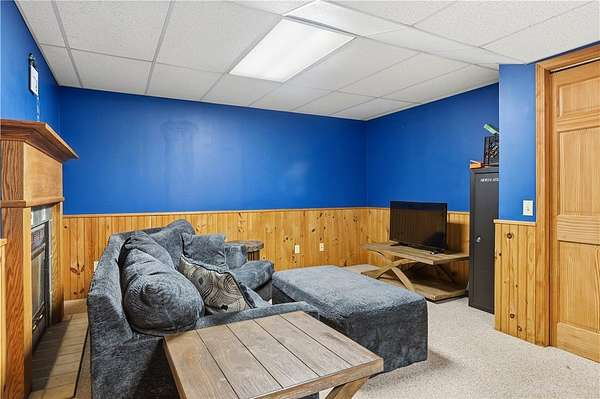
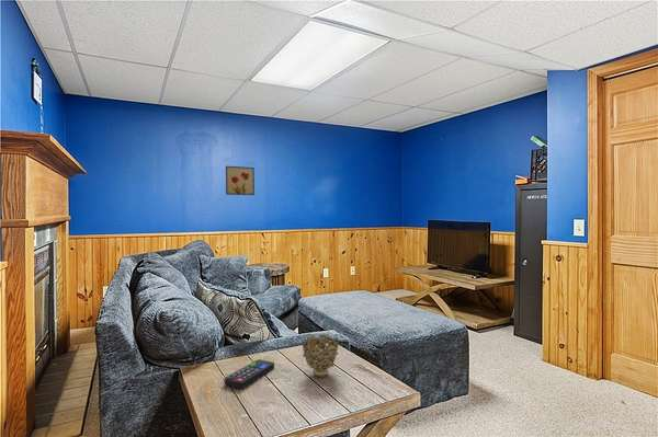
+ wall art [225,165,256,196]
+ decorative bowl [300,334,340,378]
+ remote control [224,358,275,390]
